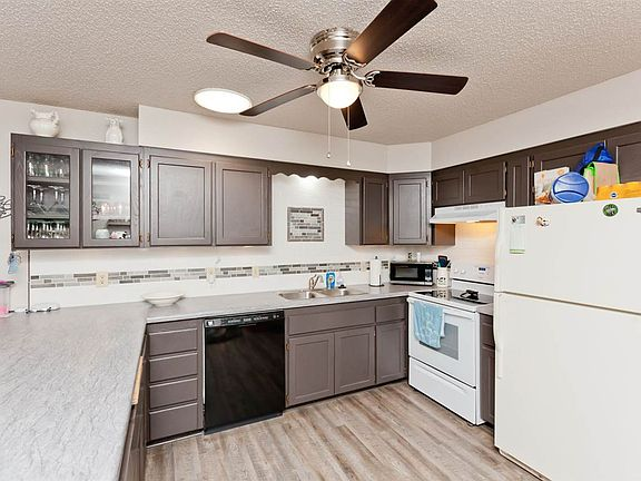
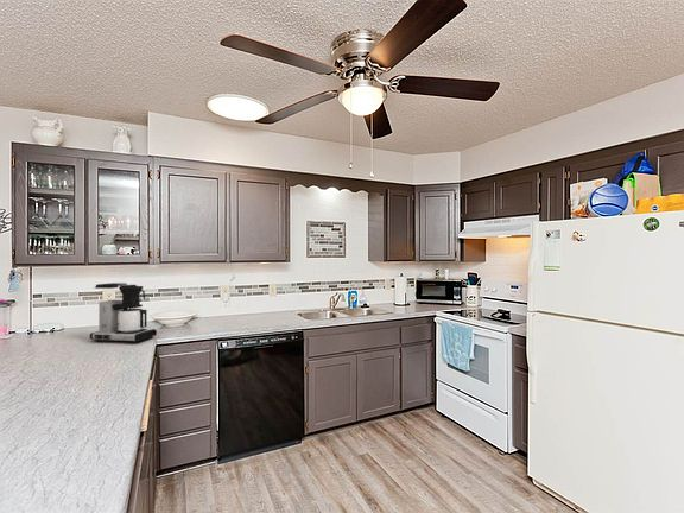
+ coffee maker [89,281,158,343]
